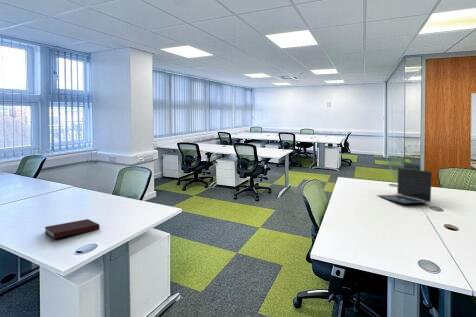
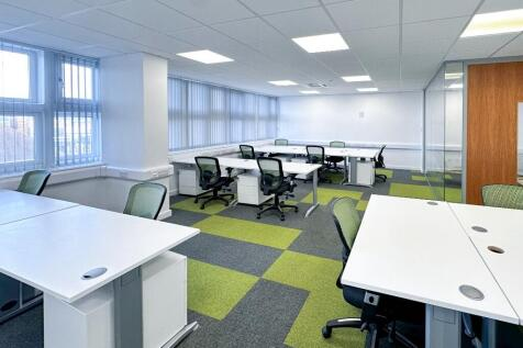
- laptop [375,167,433,205]
- notebook [44,218,100,240]
